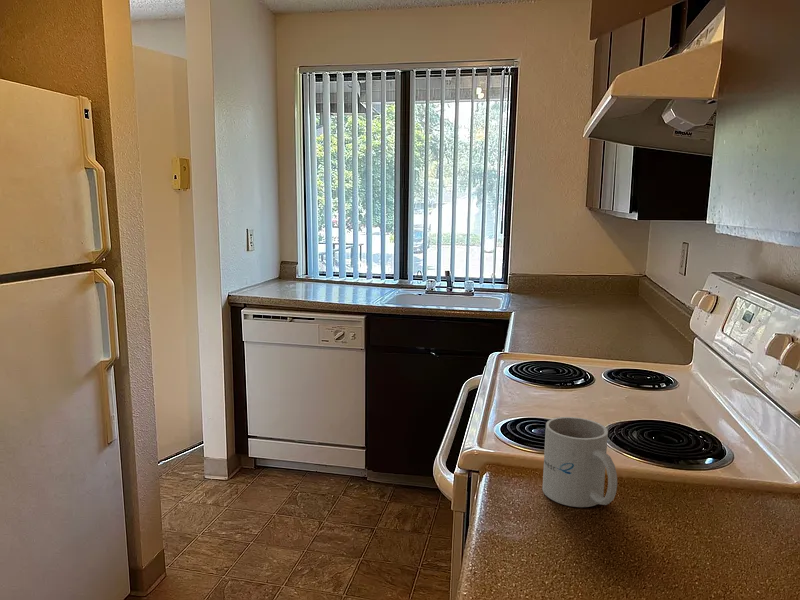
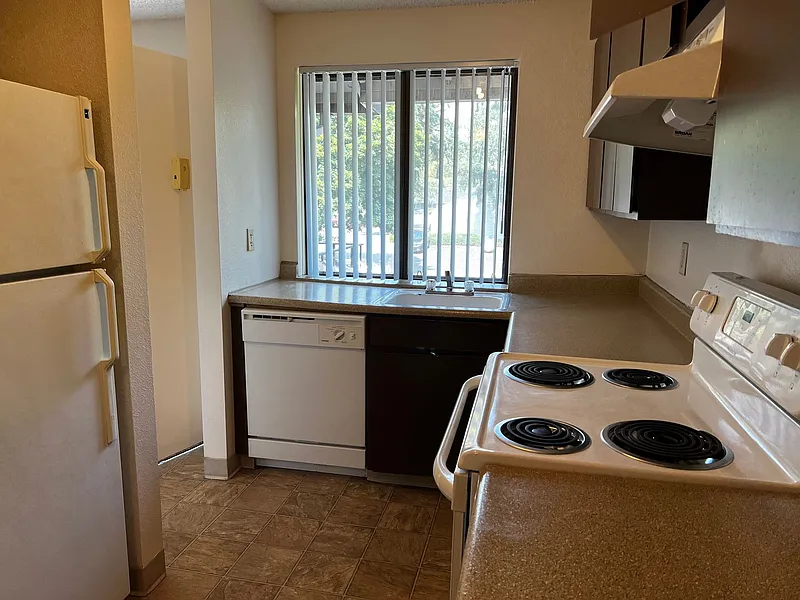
- mug [542,416,618,508]
